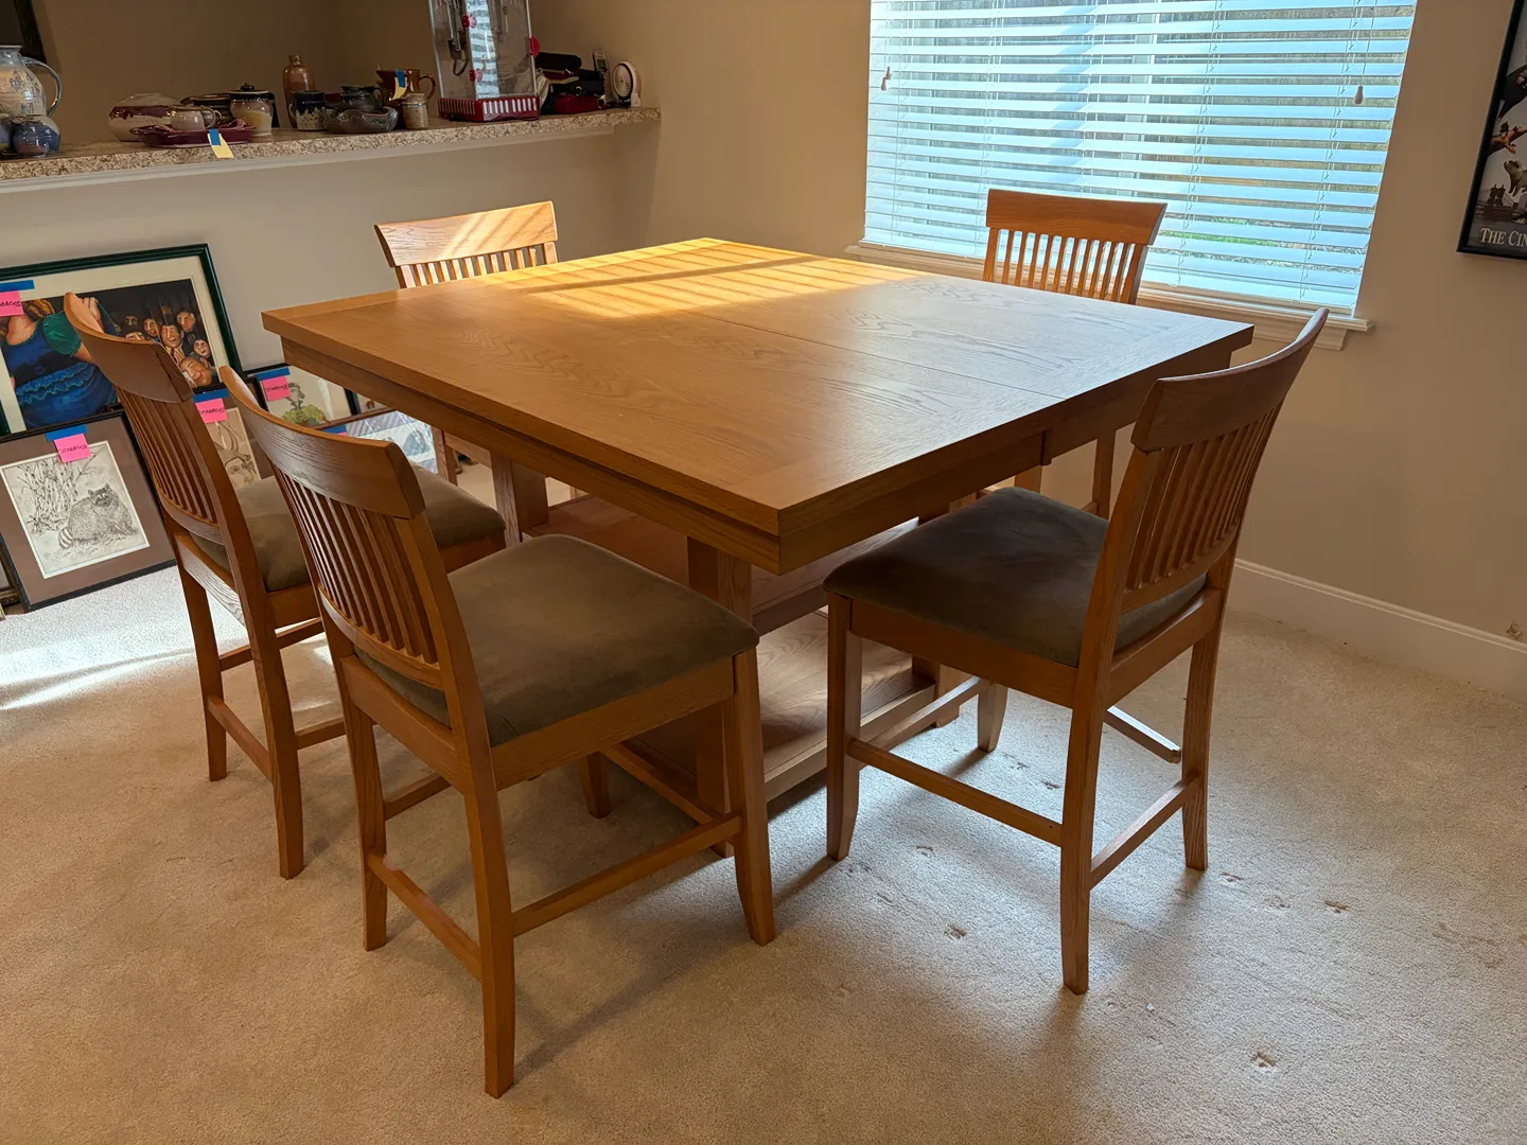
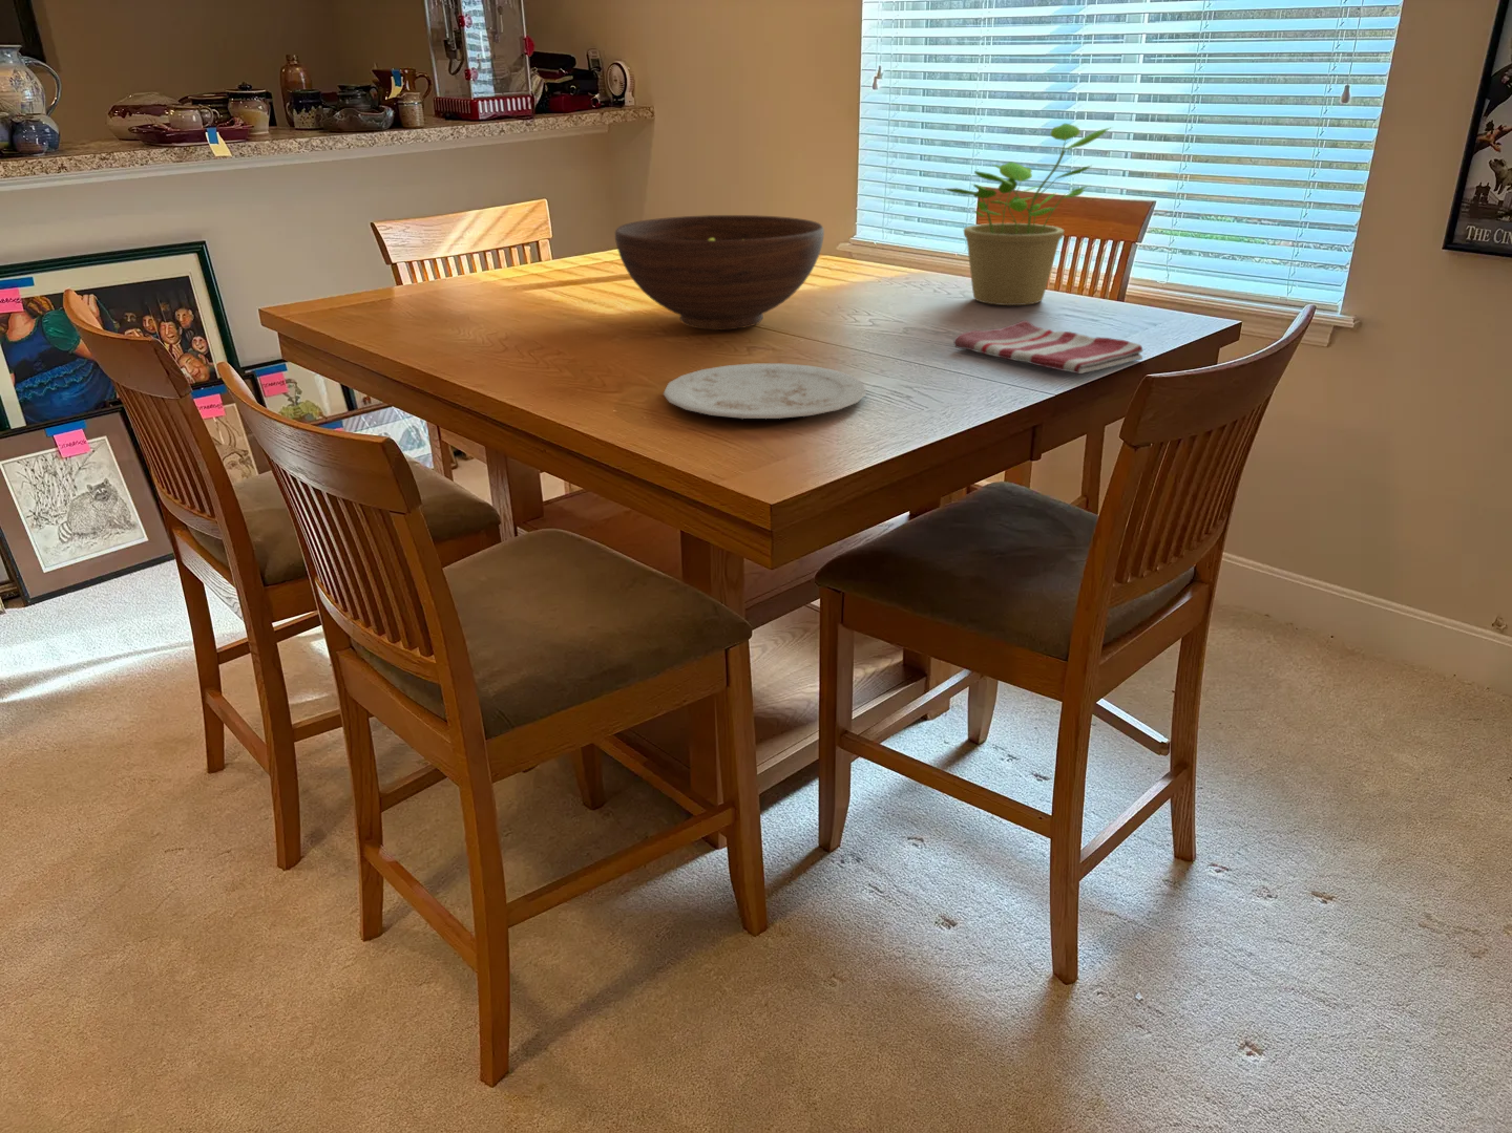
+ potted plant [945,123,1114,306]
+ plate [663,363,867,420]
+ fruit bowl [614,214,825,332]
+ dish towel [952,319,1144,375]
